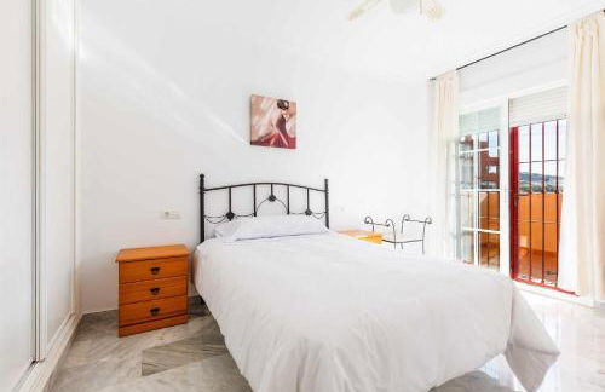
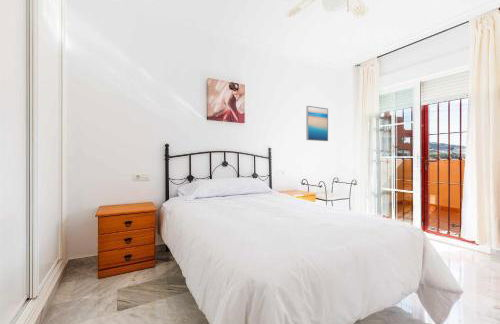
+ wall art [305,105,329,142]
